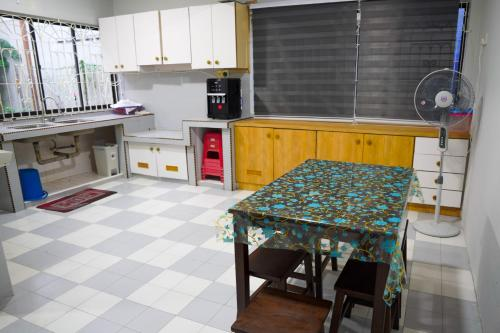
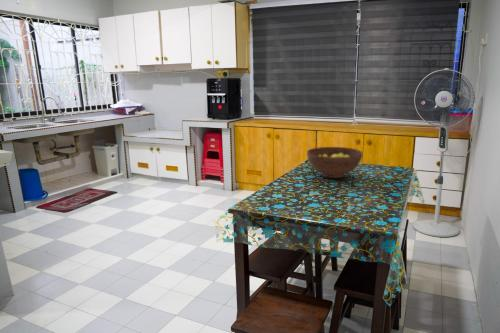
+ fruit bowl [306,146,364,179]
